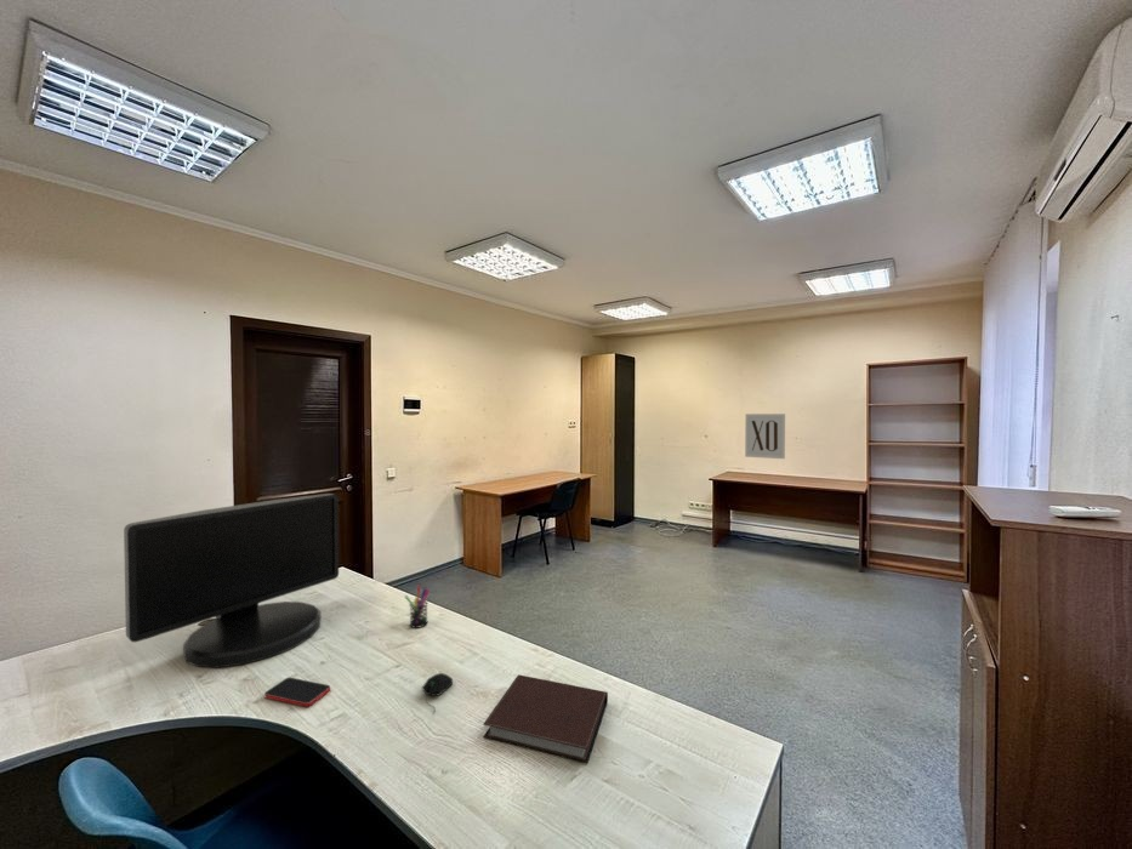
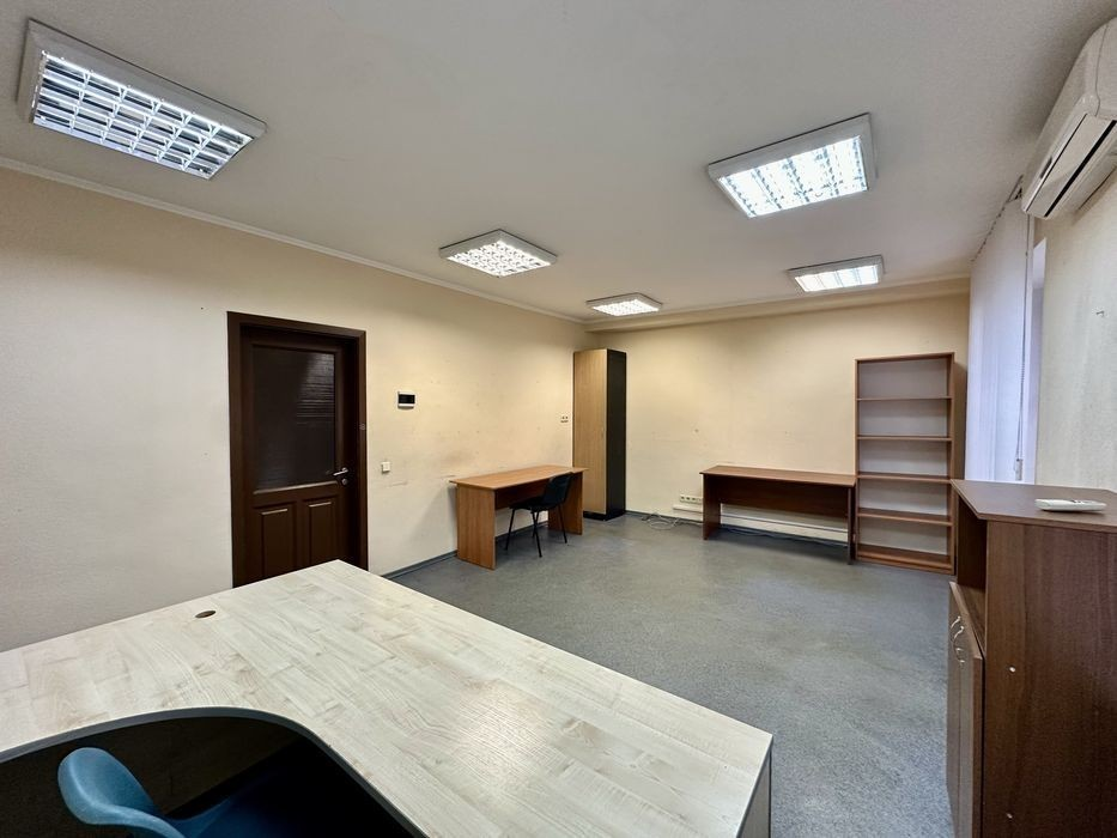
- notebook [482,673,609,764]
- computer mouse [421,672,454,714]
- wall art [744,412,786,460]
- monitor [123,492,340,668]
- smartphone [263,677,331,708]
- pen holder [404,585,431,629]
